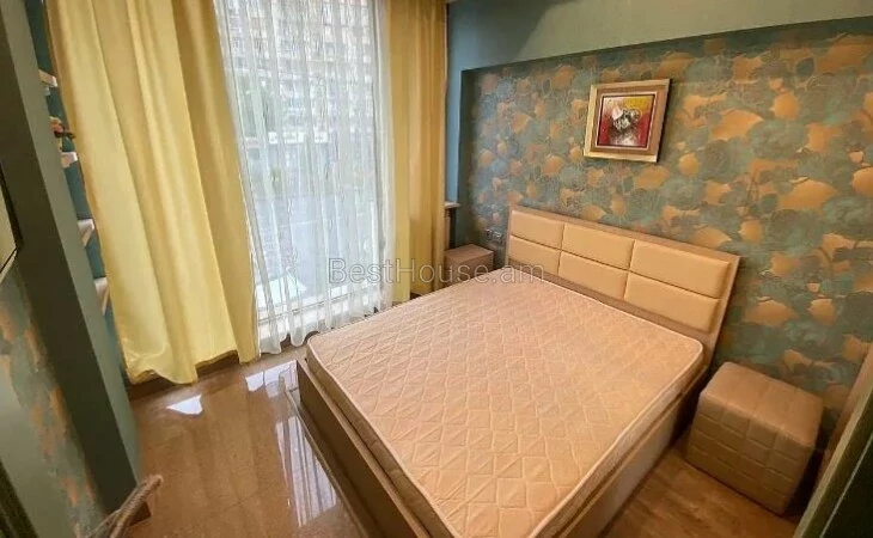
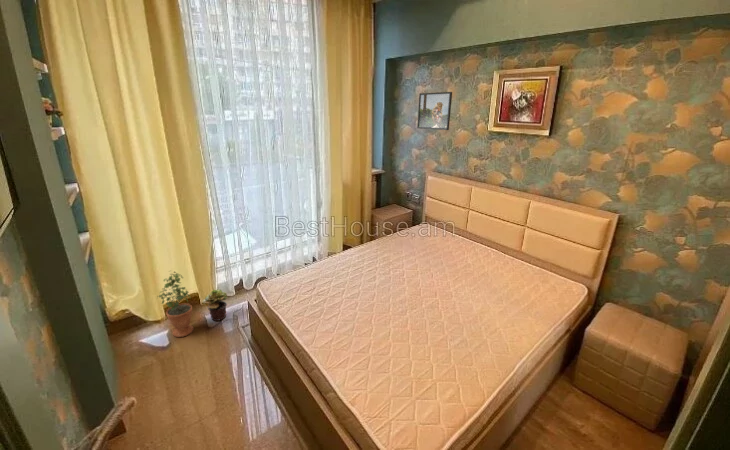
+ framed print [416,91,453,131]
+ potted plant [156,270,195,338]
+ potted plant [202,289,228,322]
